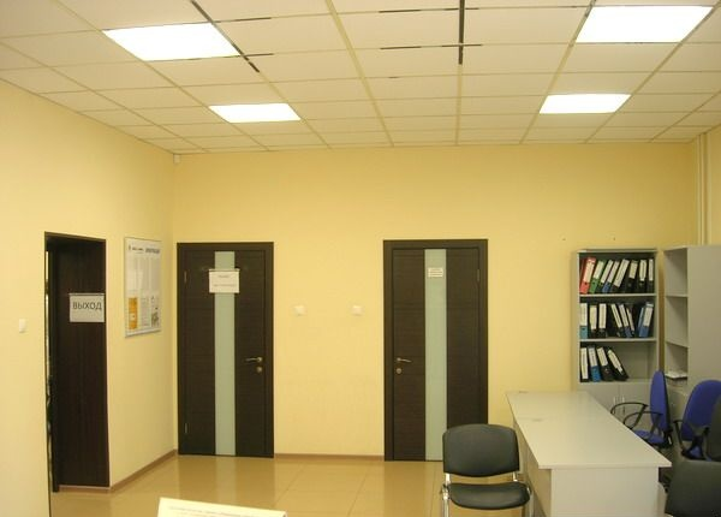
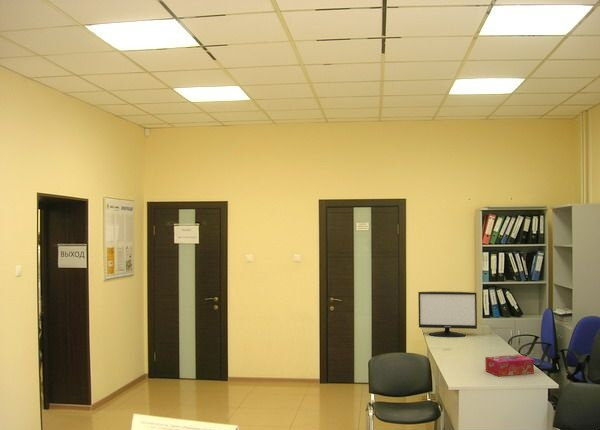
+ tissue box [484,353,535,377]
+ monitor [417,291,478,338]
